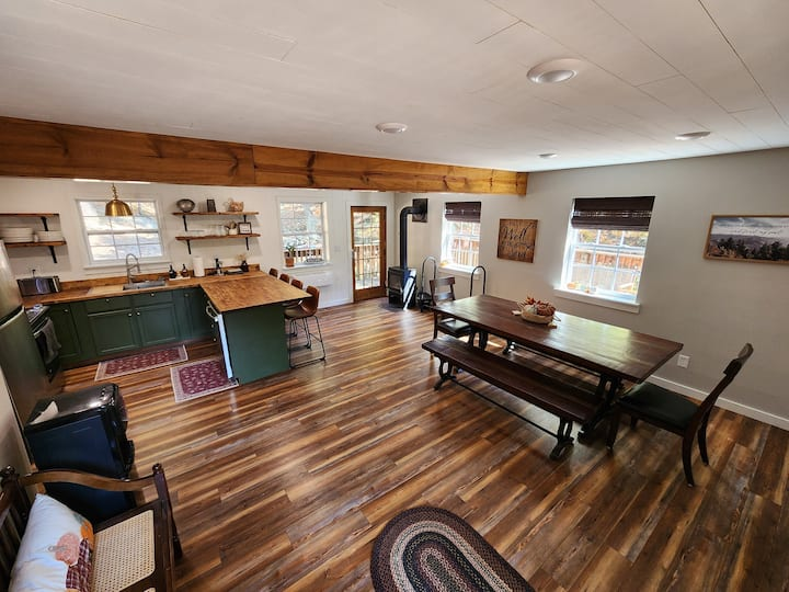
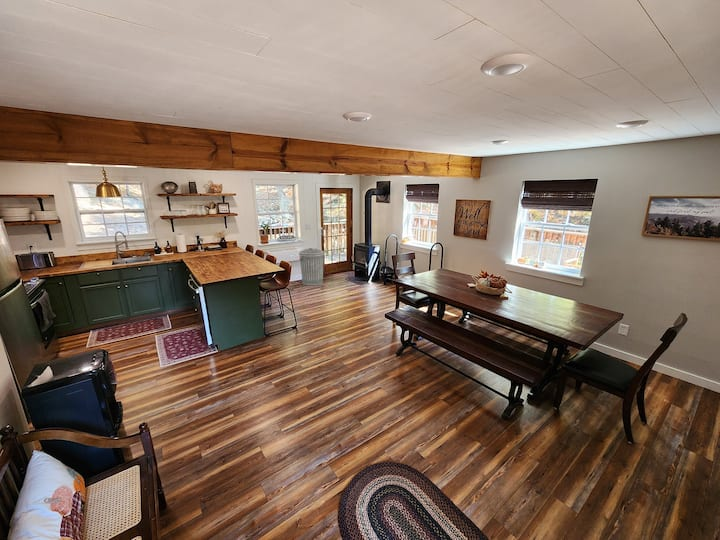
+ trash can [298,247,325,286]
